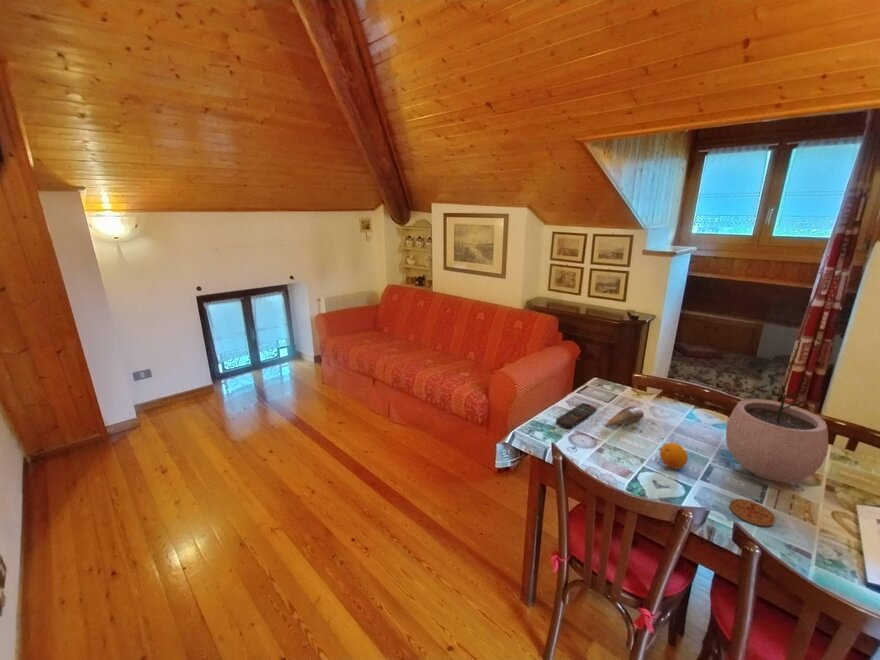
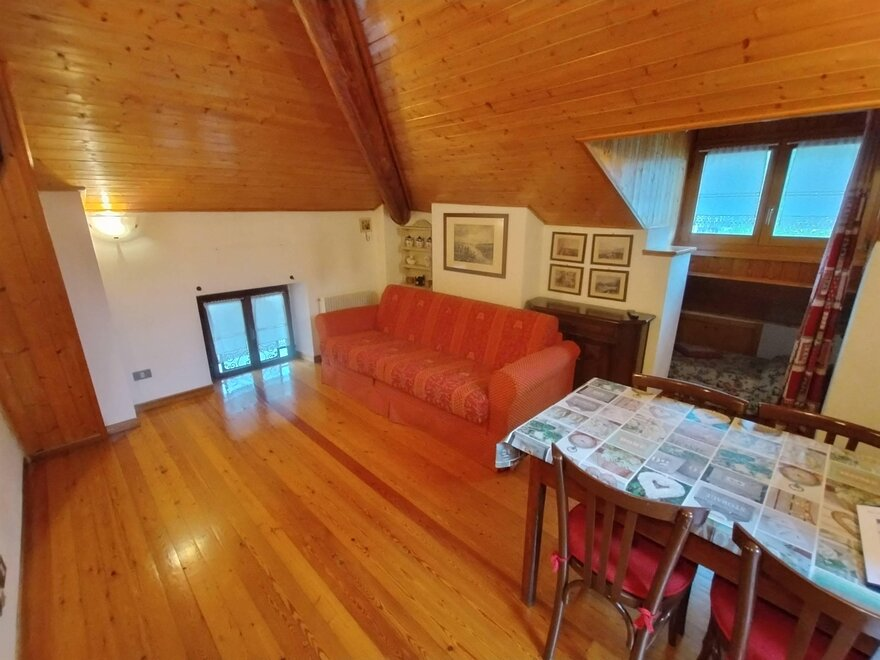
- plant pot [725,384,829,483]
- coaster [729,498,776,527]
- remote control [555,402,597,429]
- animal claw [604,405,645,428]
- fruit [659,442,689,470]
